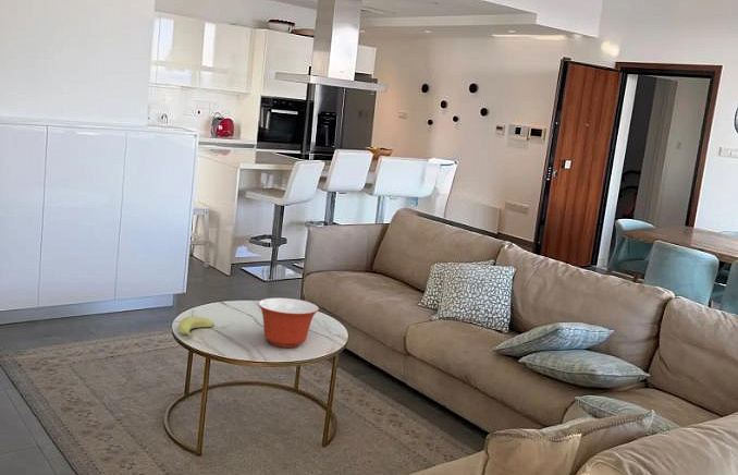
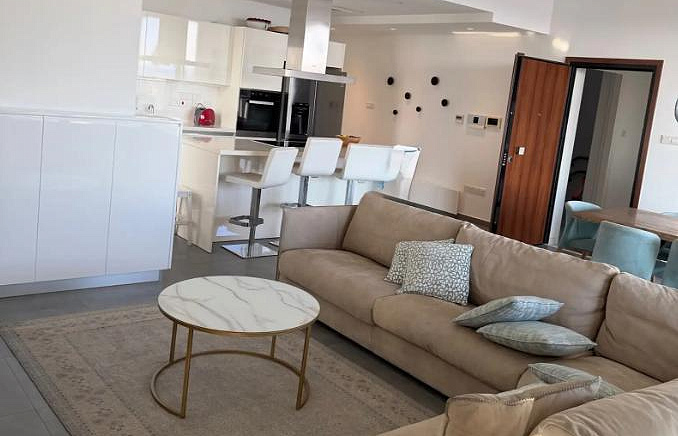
- mixing bowl [257,297,320,349]
- banana [177,315,216,339]
